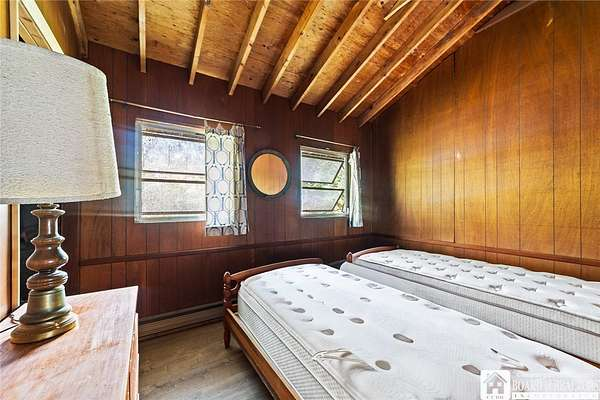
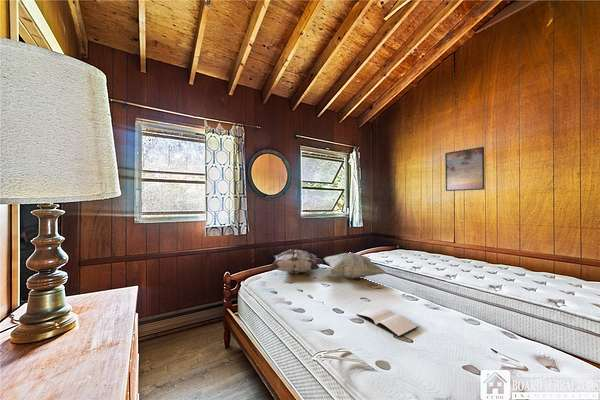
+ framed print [444,146,486,192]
+ book [355,306,419,338]
+ decorative pillow [269,249,321,275]
+ decorative pillow [323,252,387,279]
